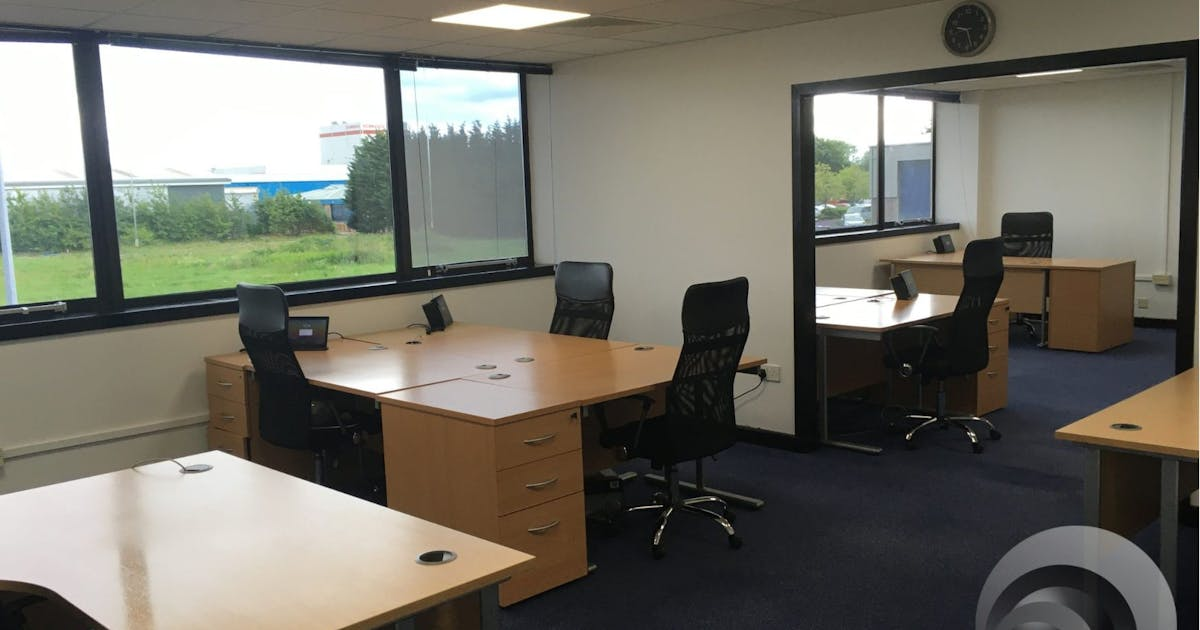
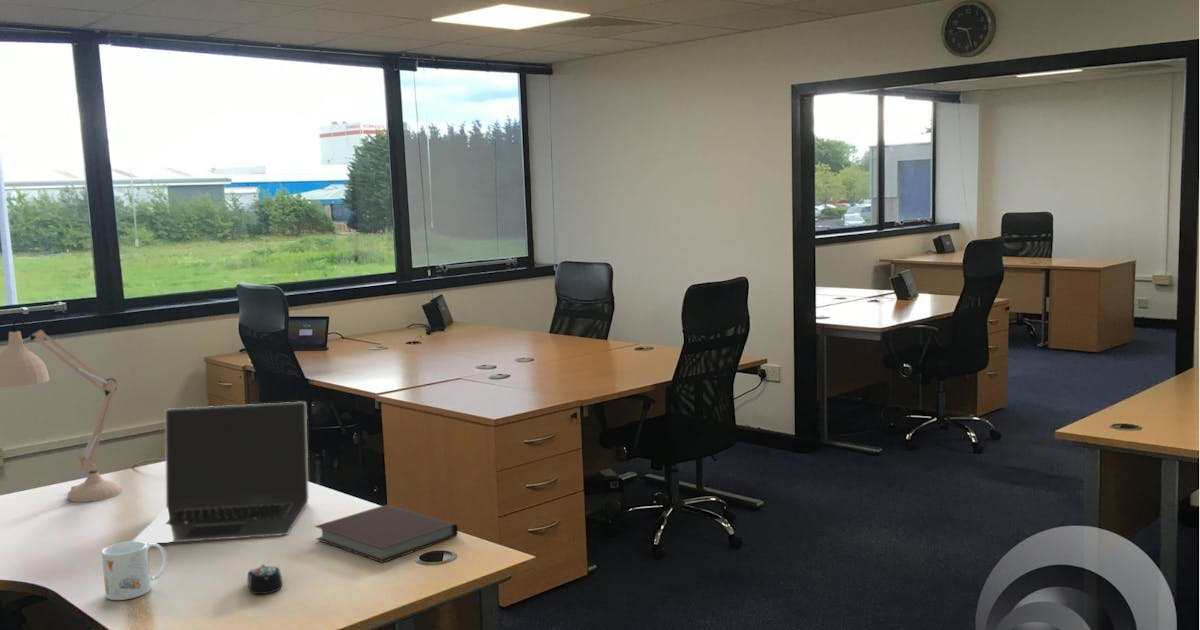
+ desk lamp [0,318,124,503]
+ mug [101,540,168,601]
+ computer mouse [246,564,283,595]
+ notebook [313,504,459,564]
+ laptop [132,401,310,544]
